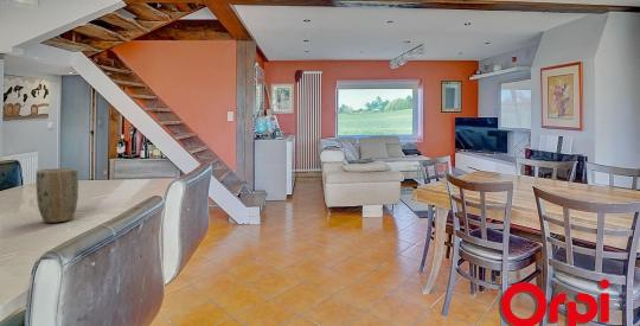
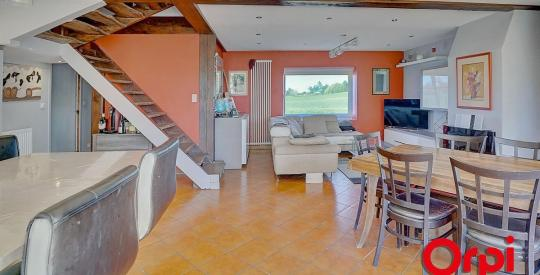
- plant pot [34,167,79,224]
